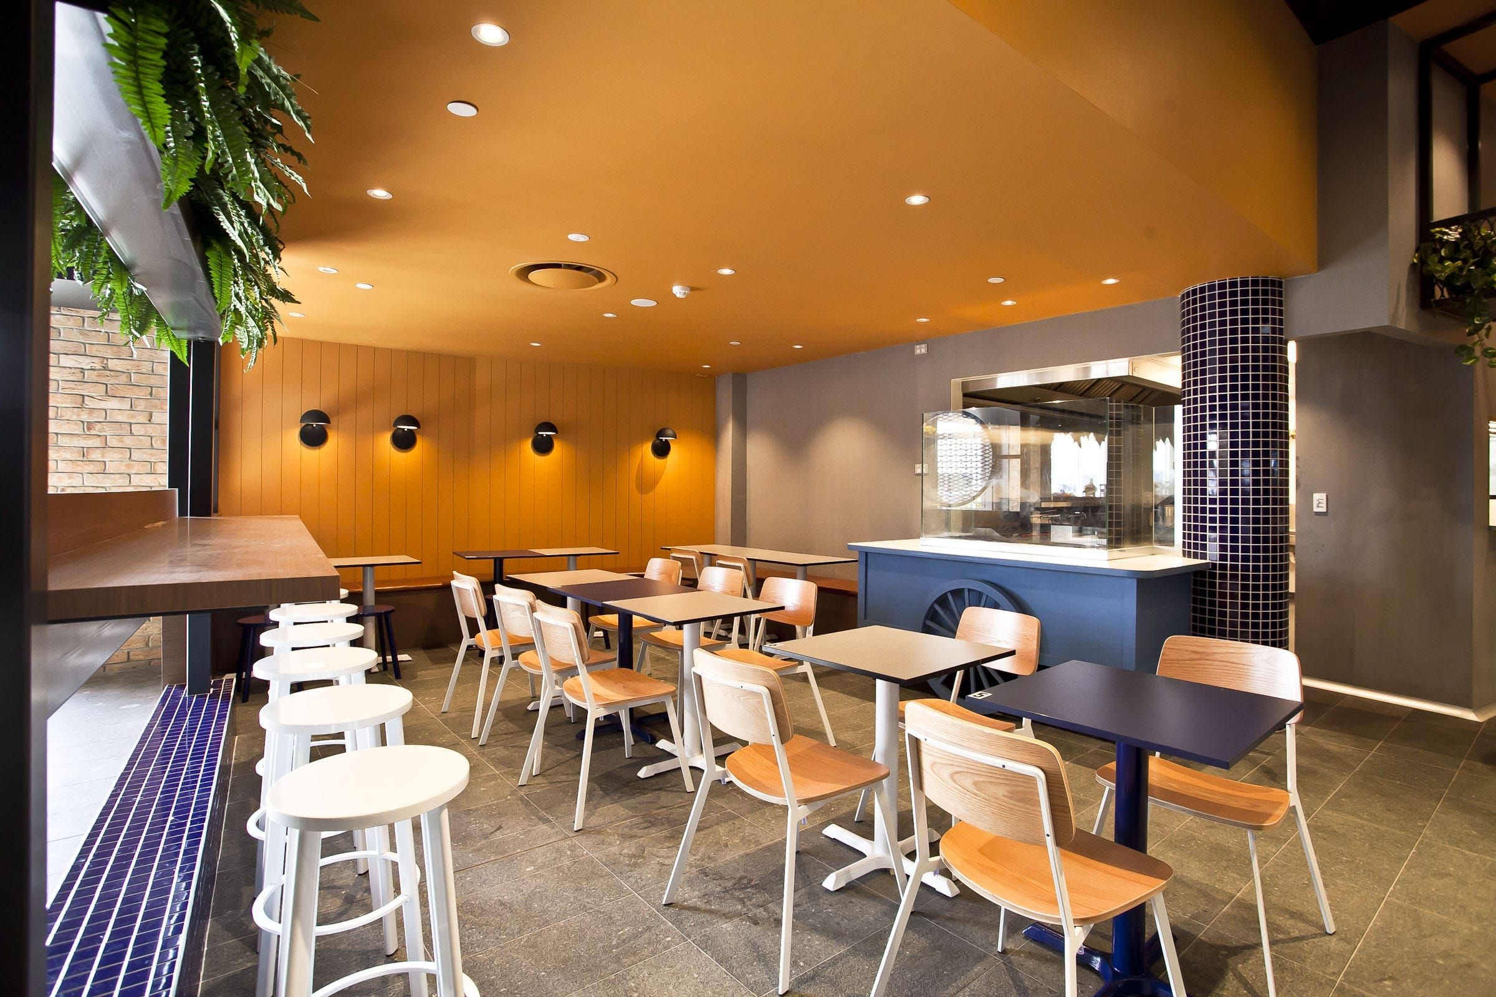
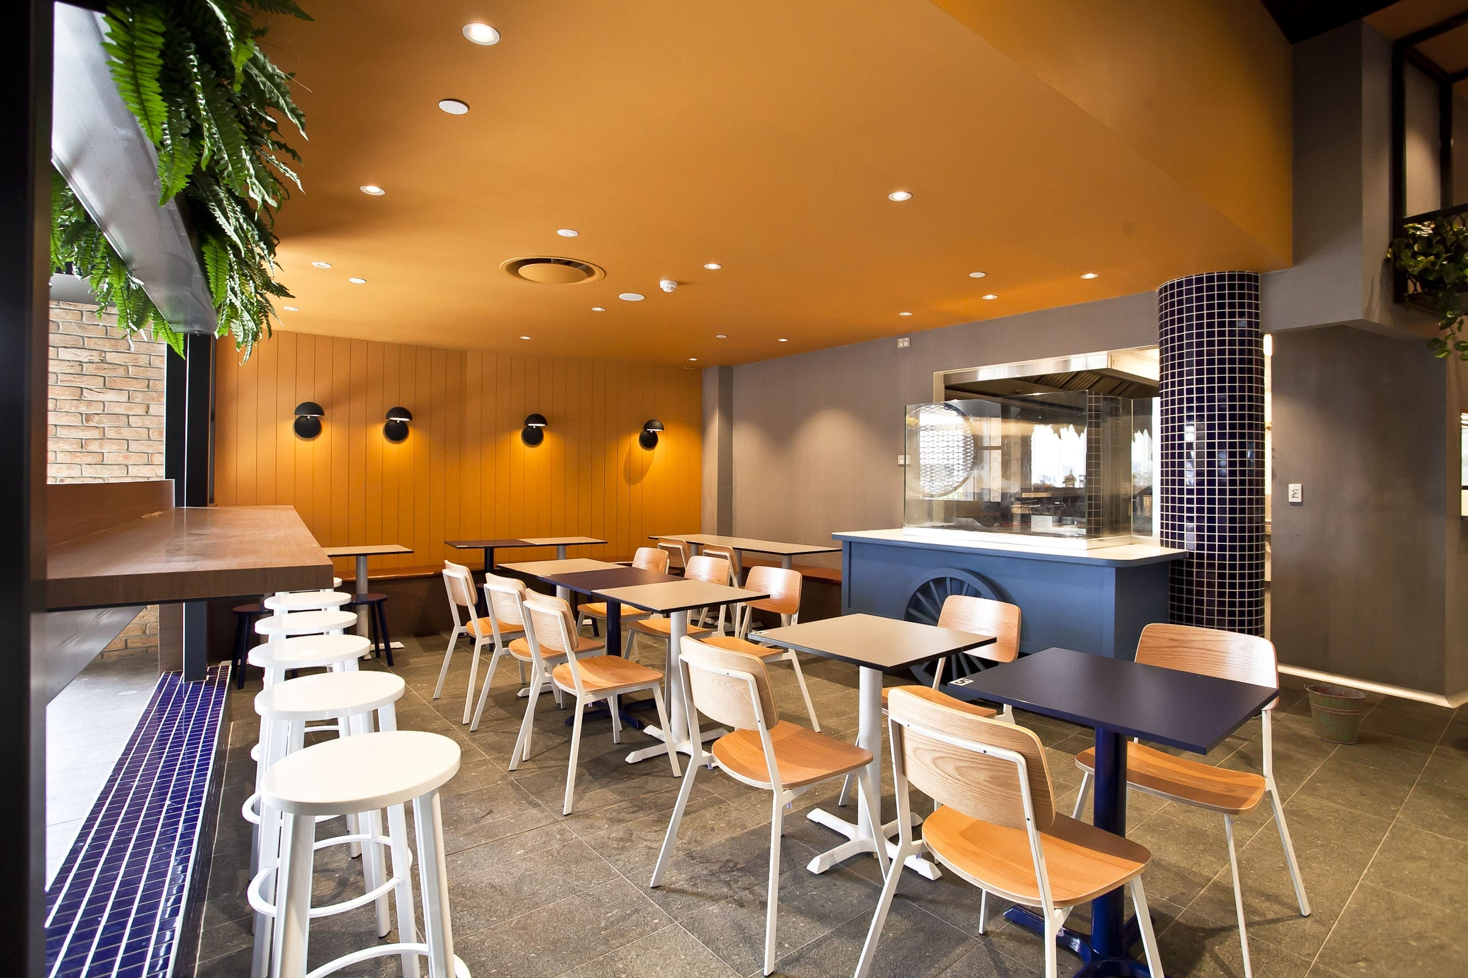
+ bucket [1303,683,1370,744]
